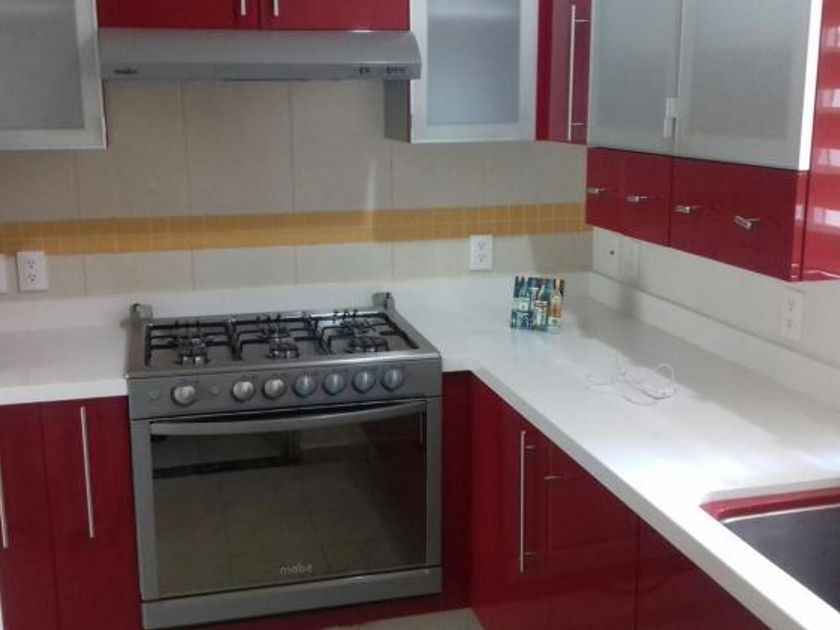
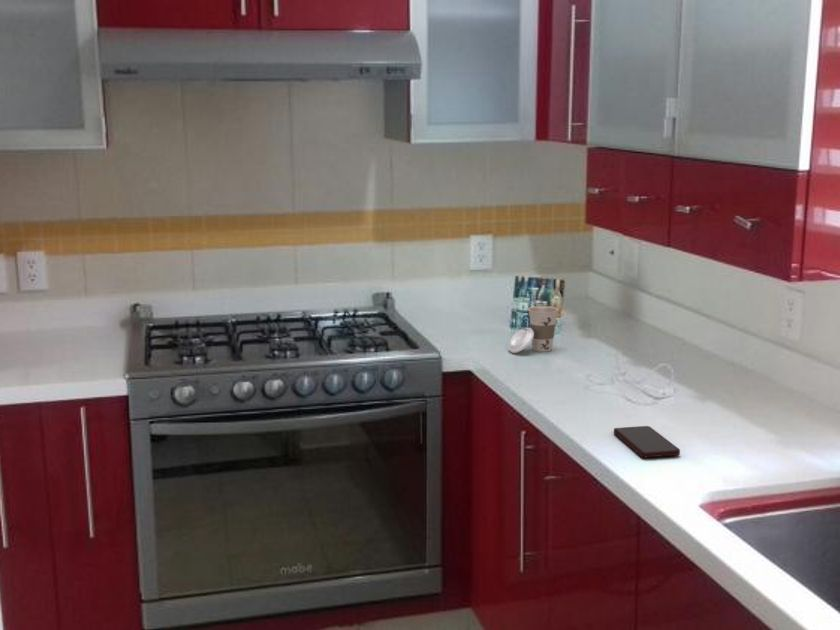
+ smartphone [613,425,681,458]
+ cup [508,305,560,354]
